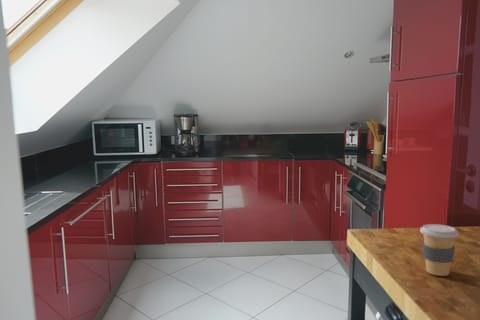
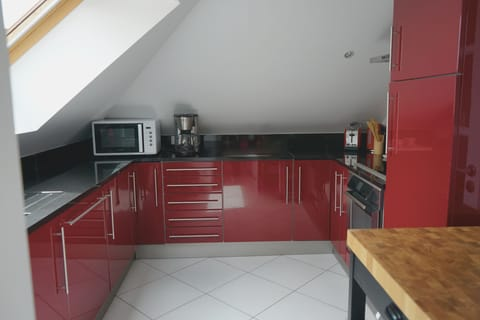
- coffee cup [419,223,460,277]
